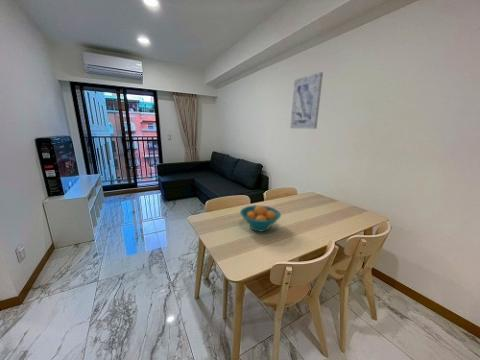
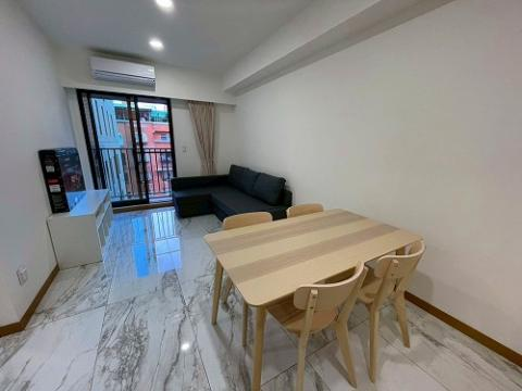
- fruit bowl [239,204,282,233]
- wall art [289,71,324,130]
